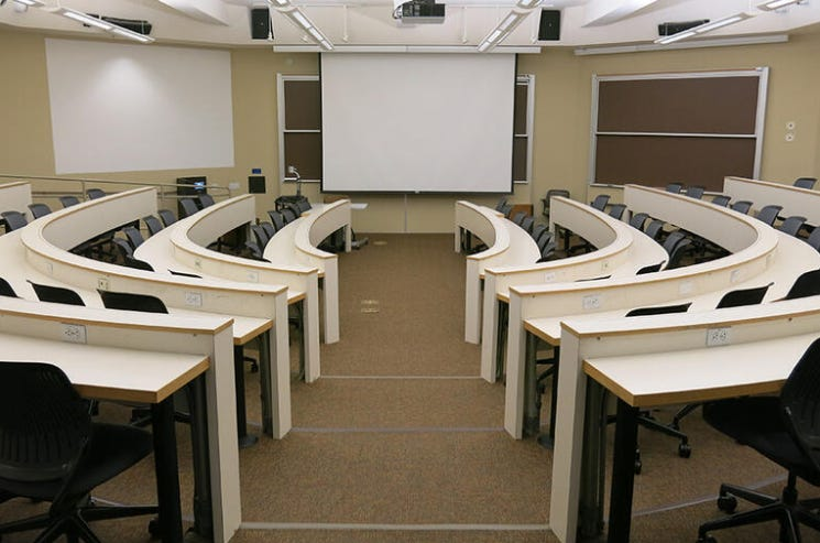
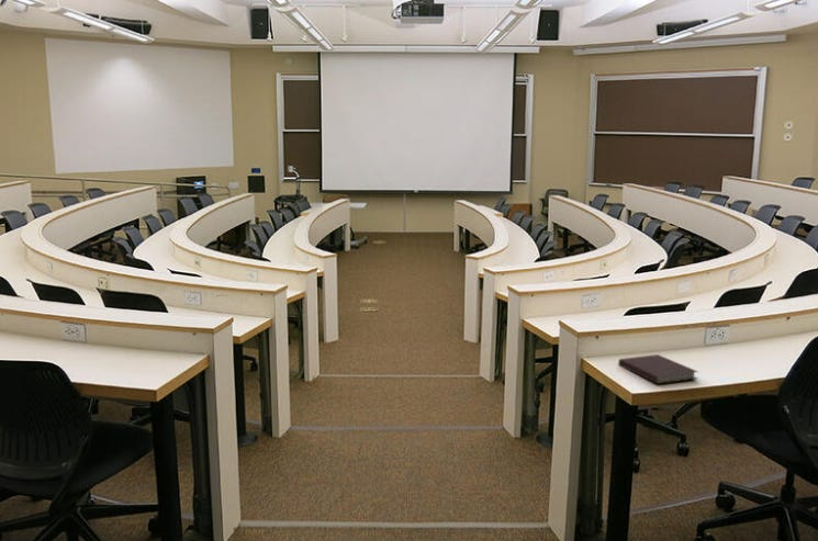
+ notebook [617,353,699,385]
